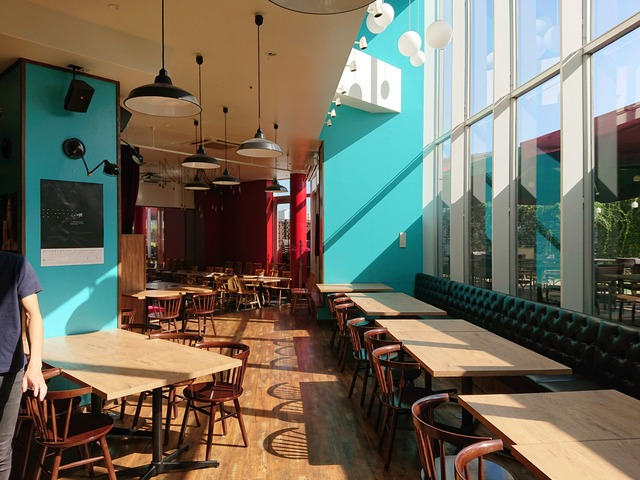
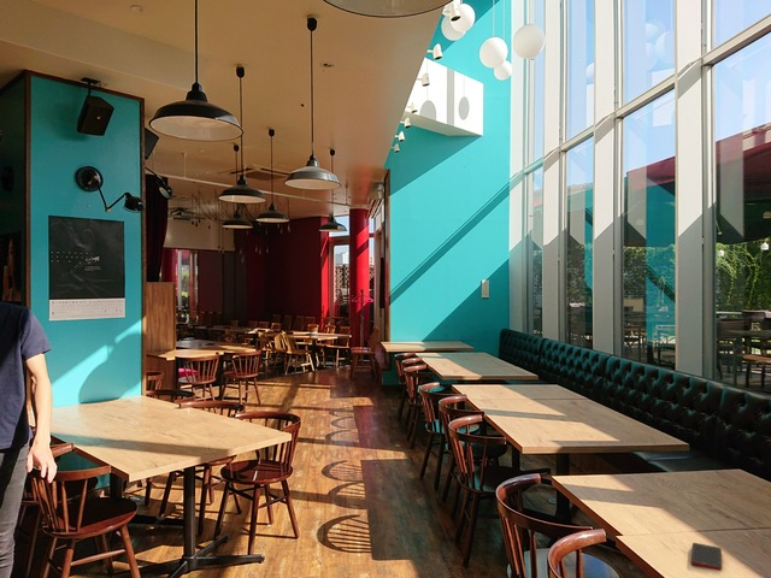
+ cell phone [690,542,723,572]
